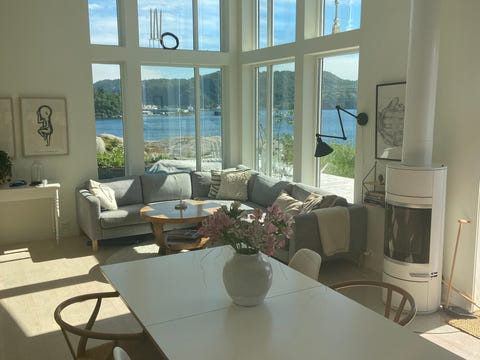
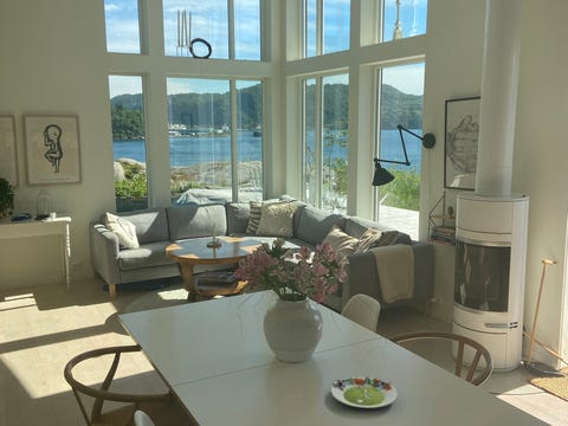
+ salad plate [330,375,399,409]
